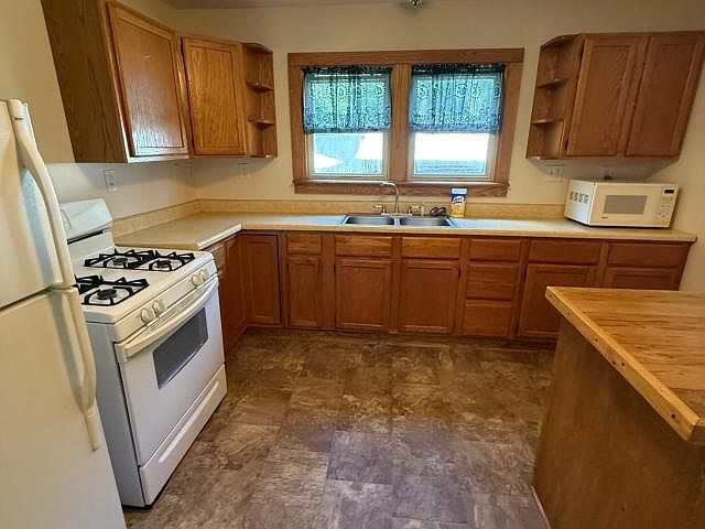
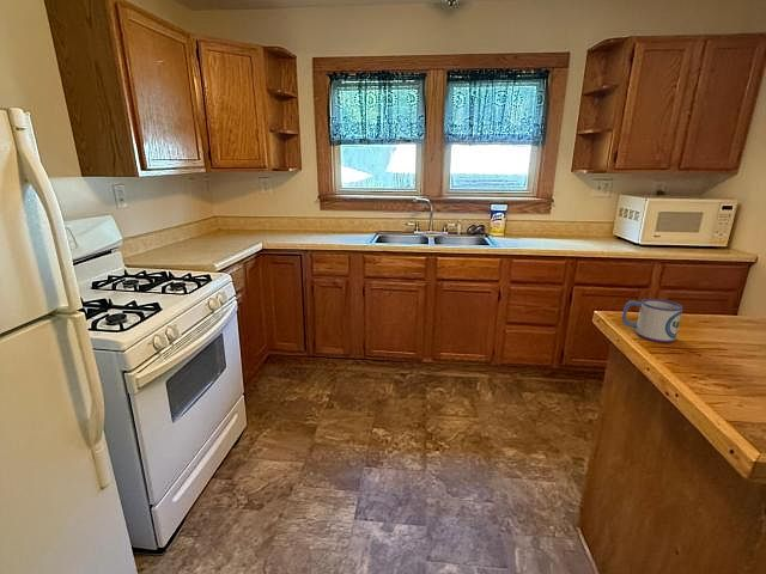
+ mug [621,298,683,343]
